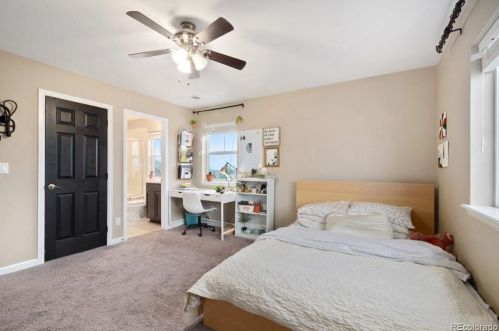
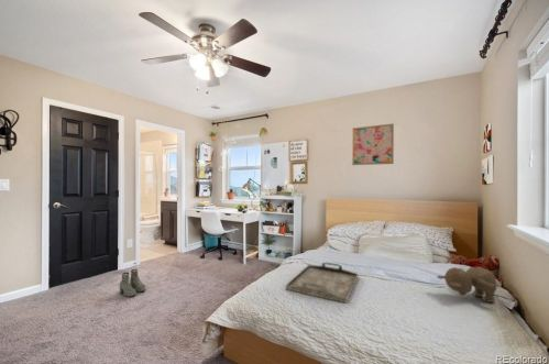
+ boots [119,268,146,298]
+ serving tray [285,262,359,305]
+ wall art [351,123,395,166]
+ teddy bear [436,266,498,304]
